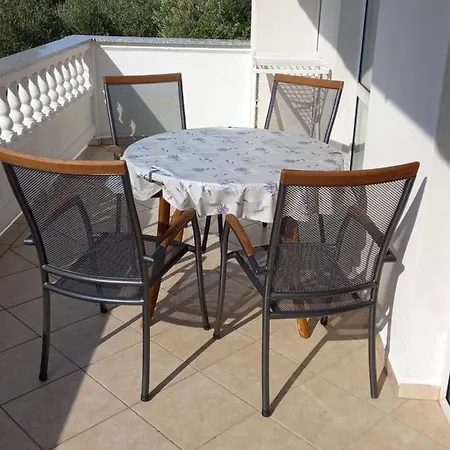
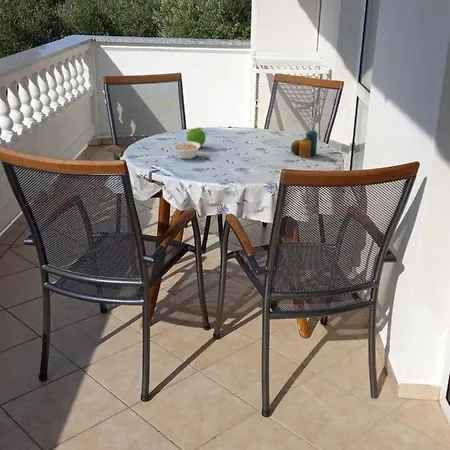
+ fruit [186,126,207,148]
+ legume [168,141,201,160]
+ candle [290,130,319,159]
